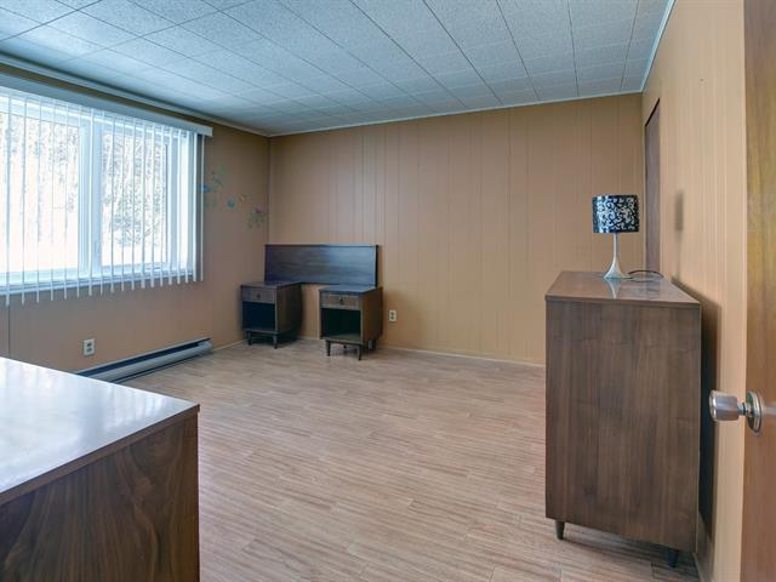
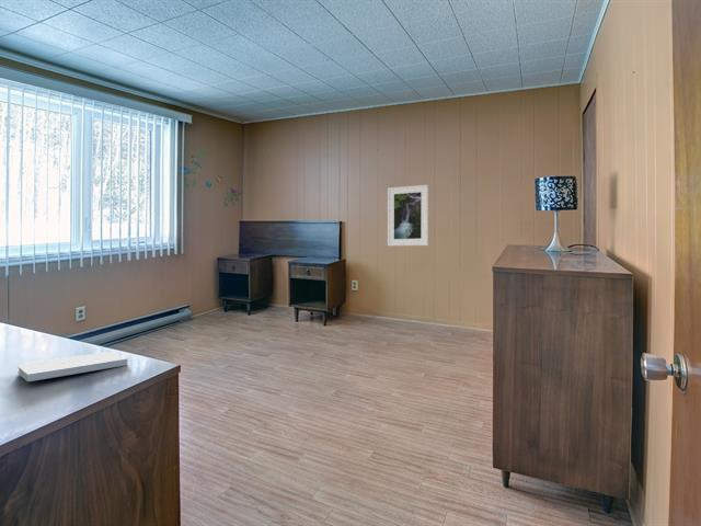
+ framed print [387,184,429,247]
+ notepad [16,351,128,382]
